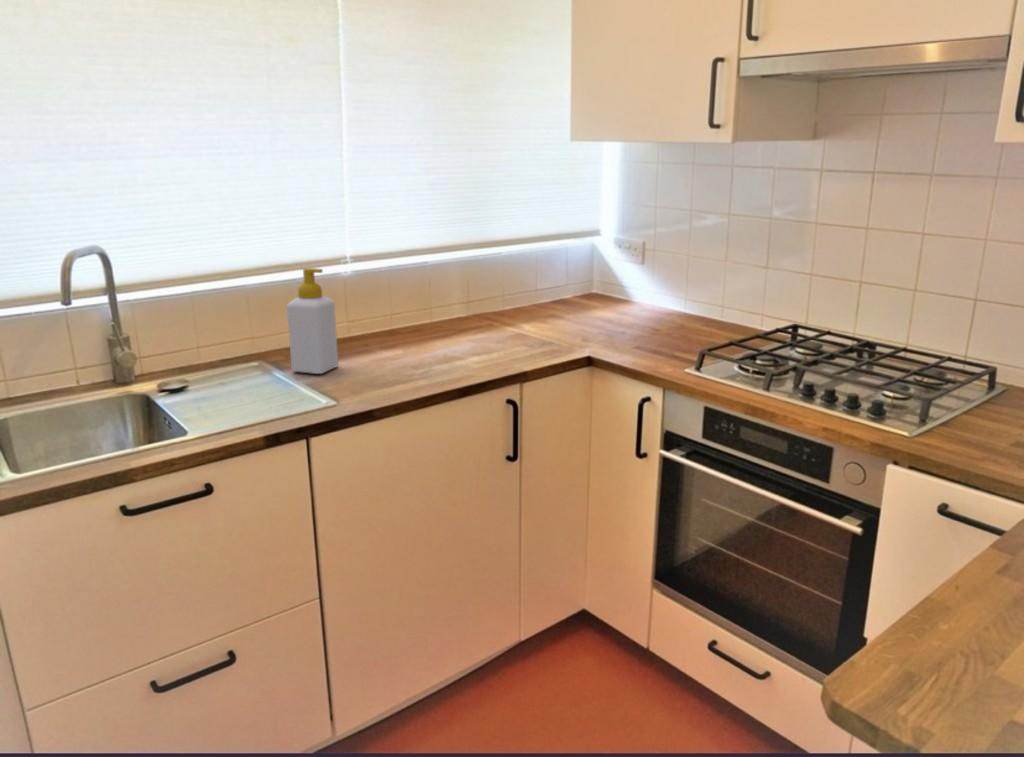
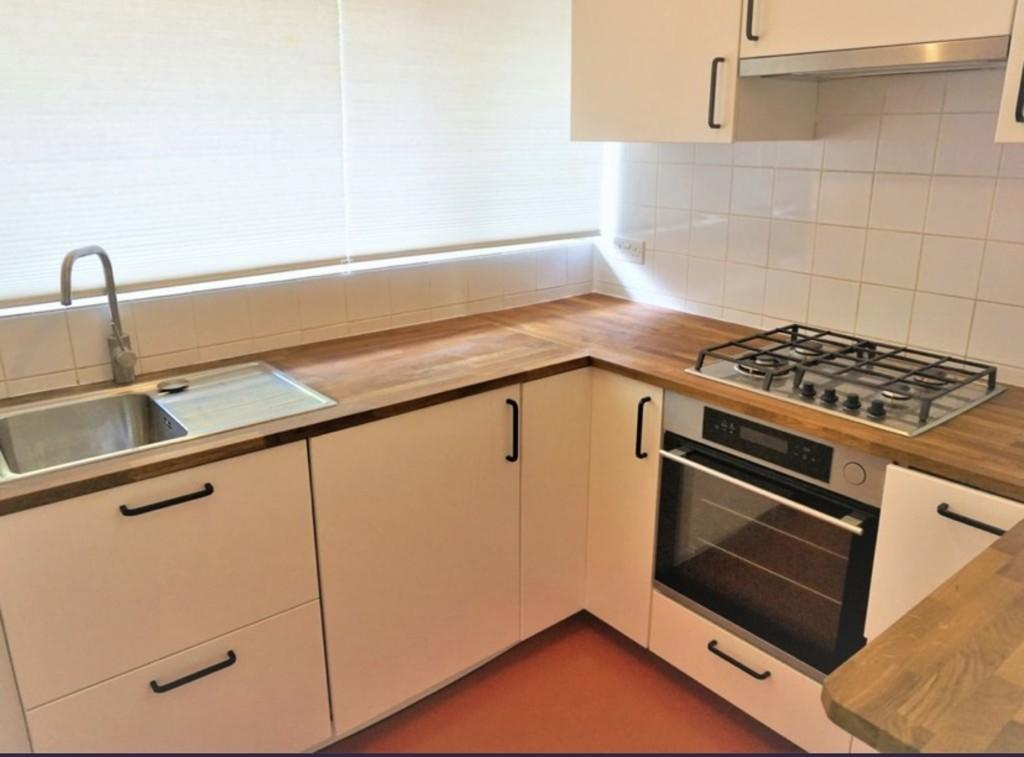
- soap bottle [286,267,339,375]
